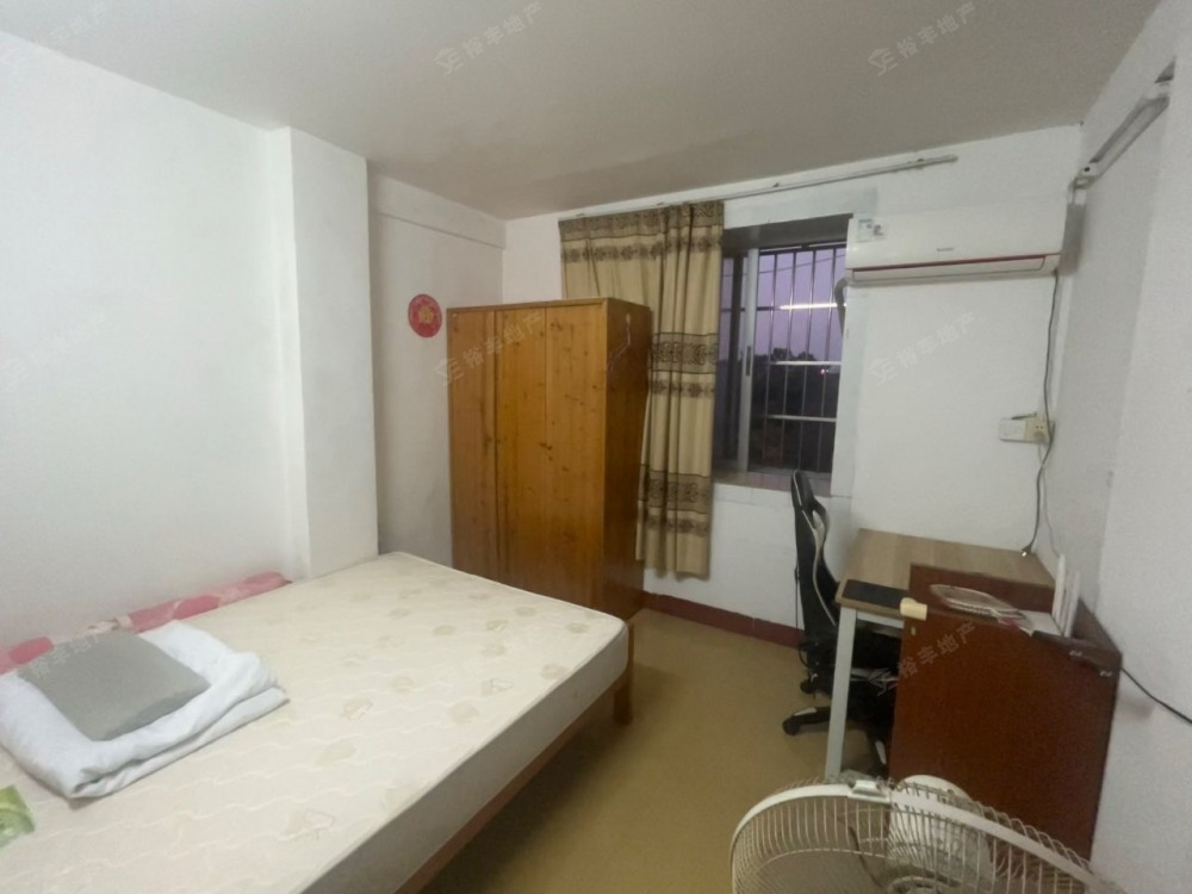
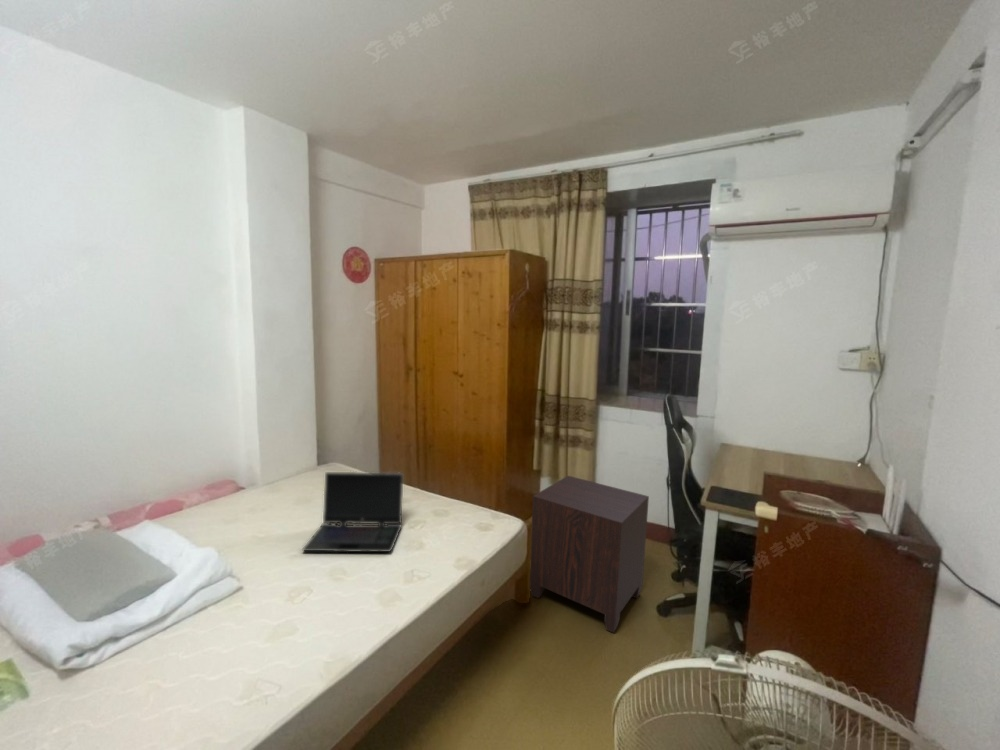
+ nightstand [529,475,650,634]
+ laptop computer [301,471,404,553]
